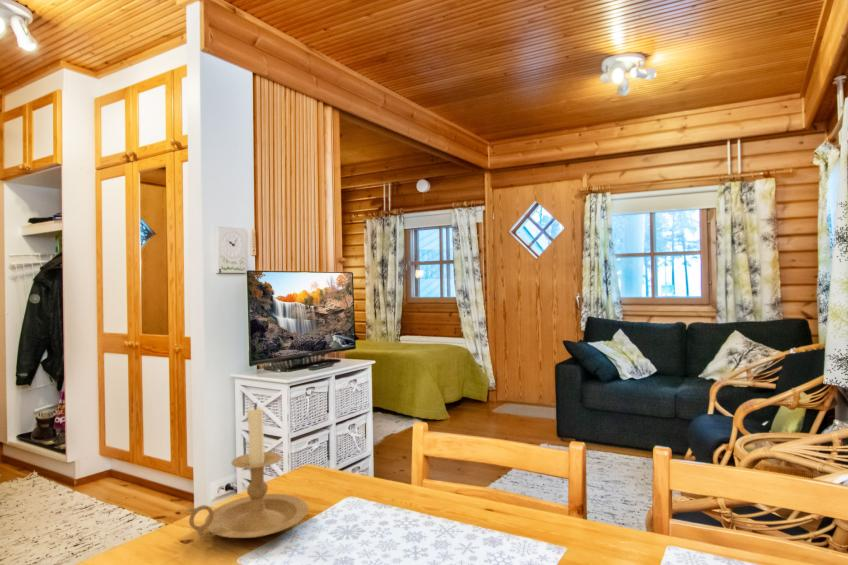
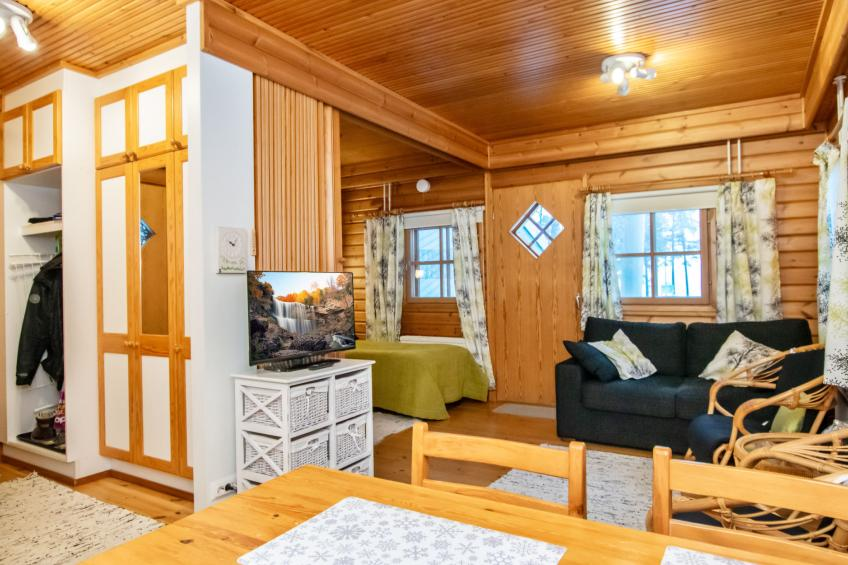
- candle holder [186,402,309,540]
